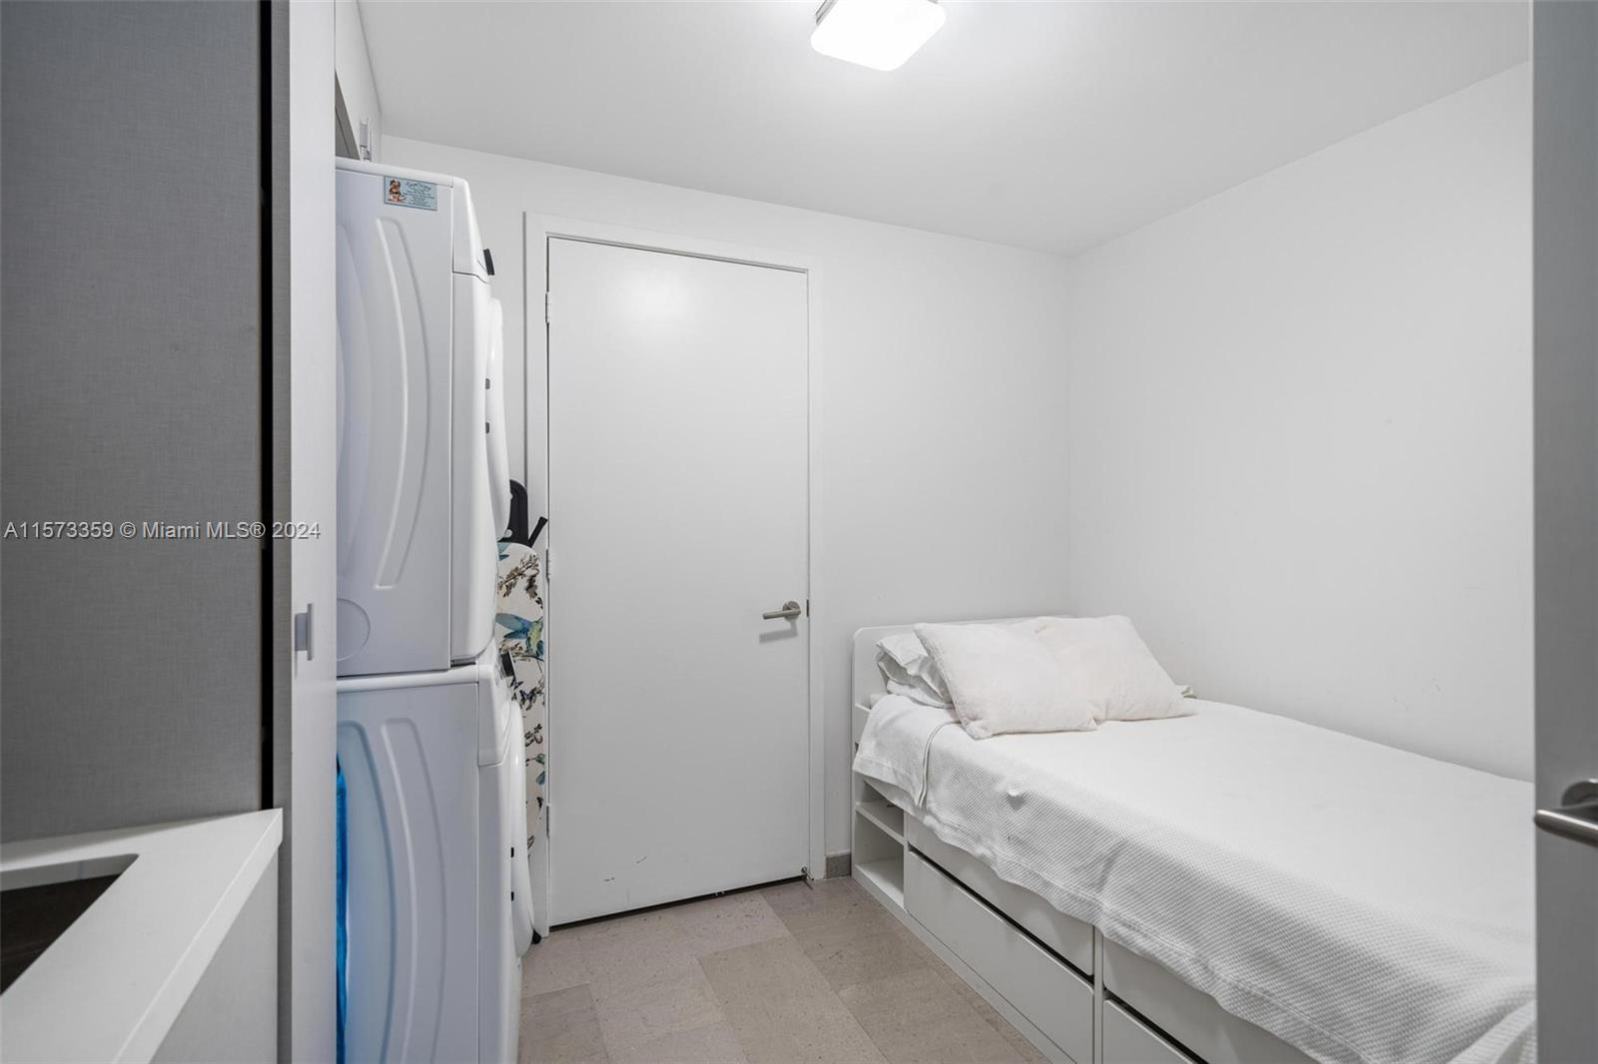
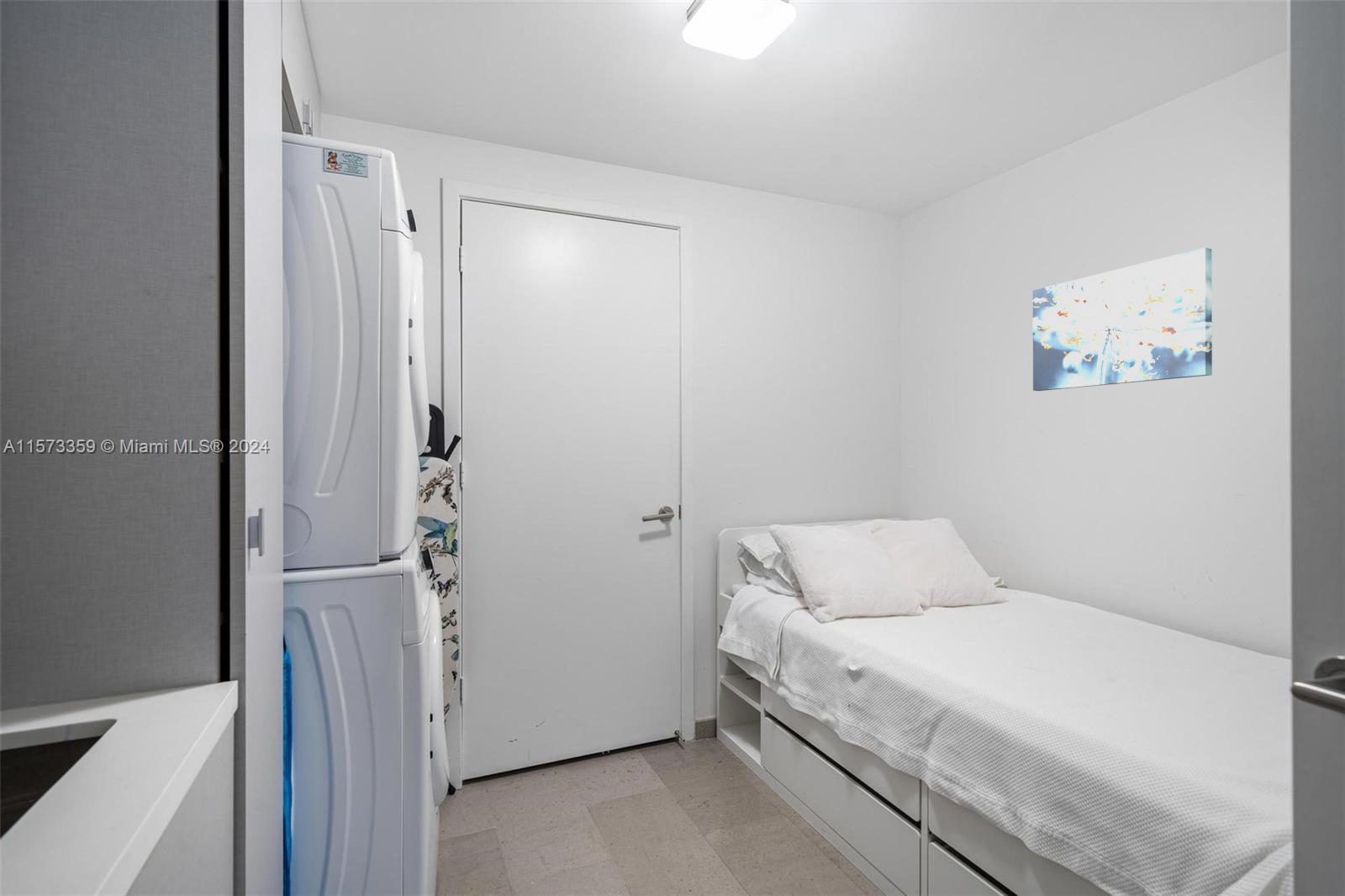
+ wall art [1032,247,1213,392]
